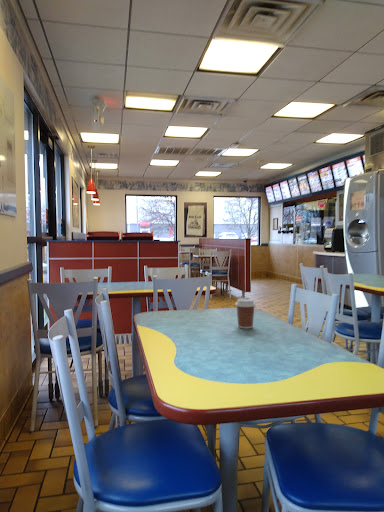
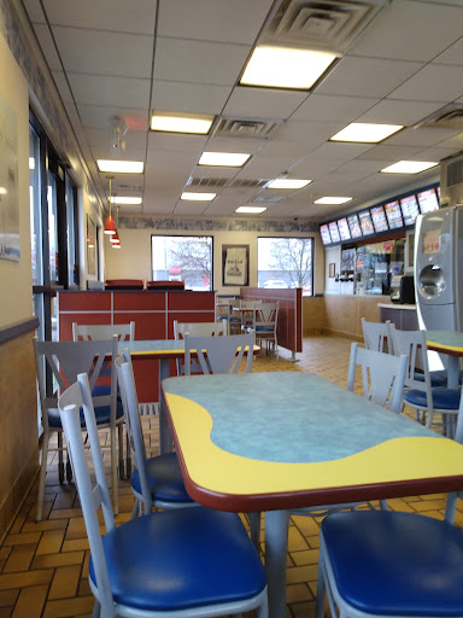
- coffee cup [234,297,257,330]
